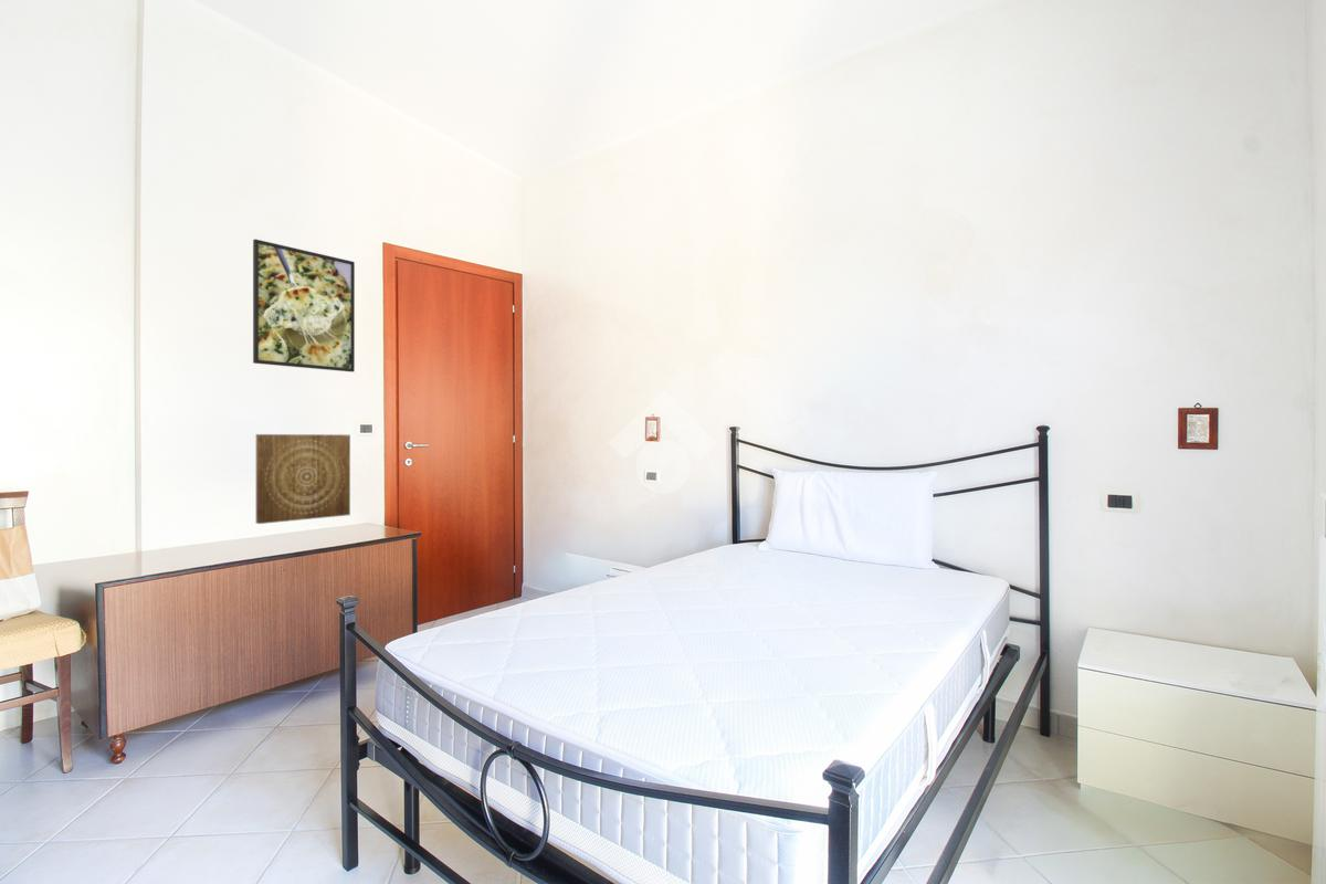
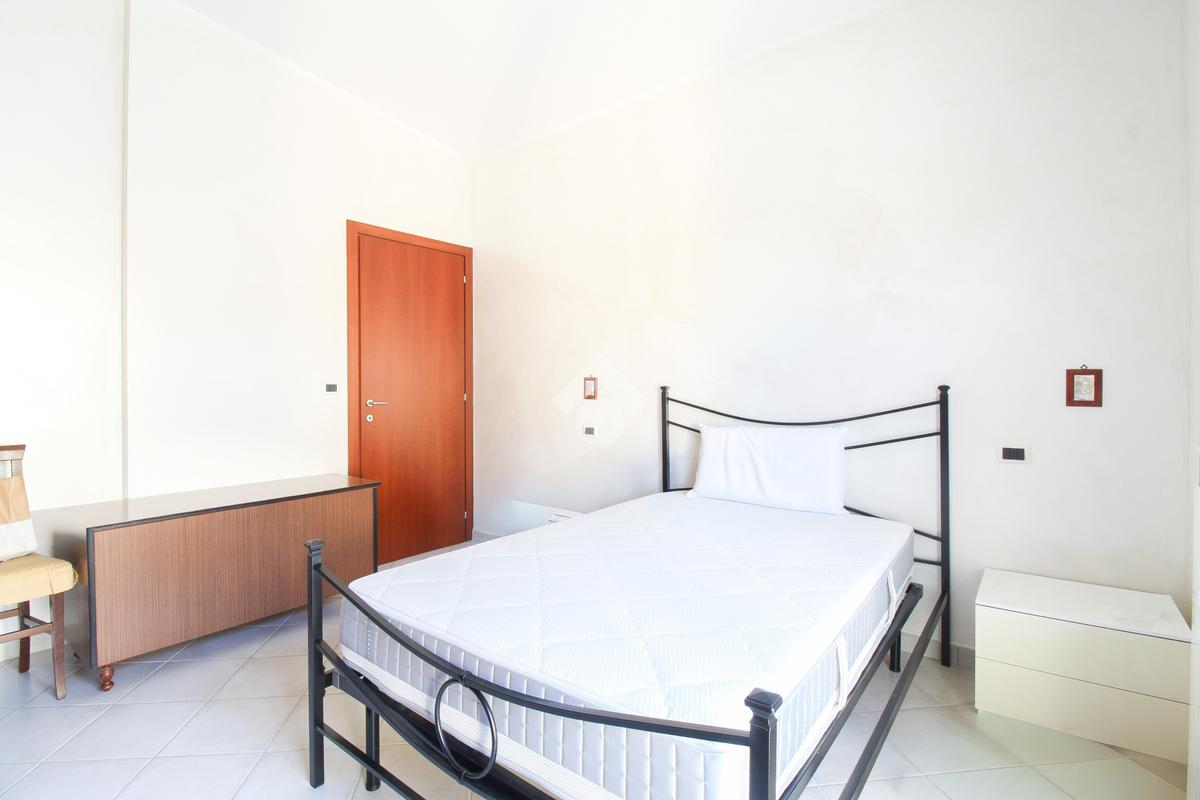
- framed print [252,238,356,373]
- wall art [255,433,351,525]
